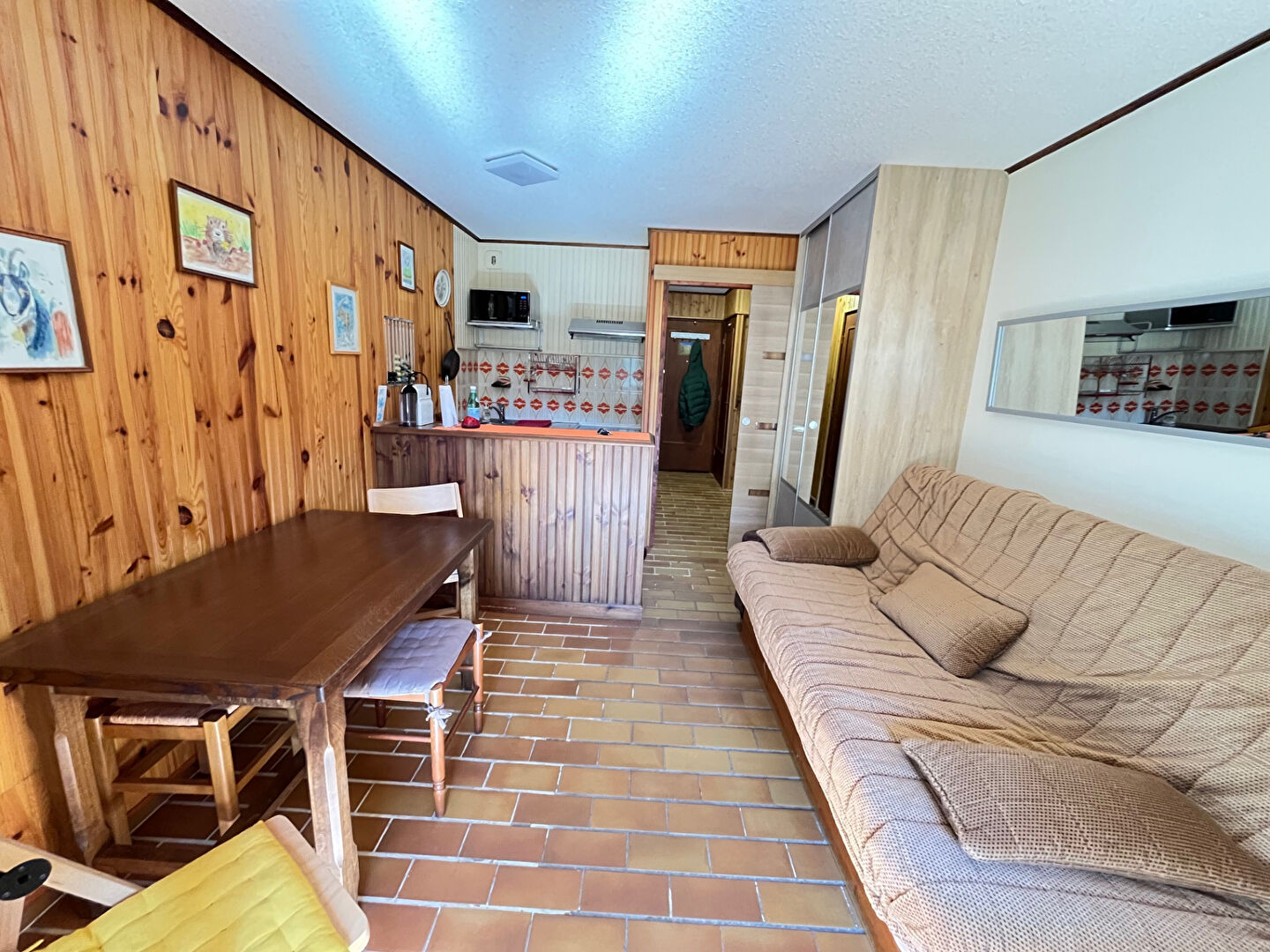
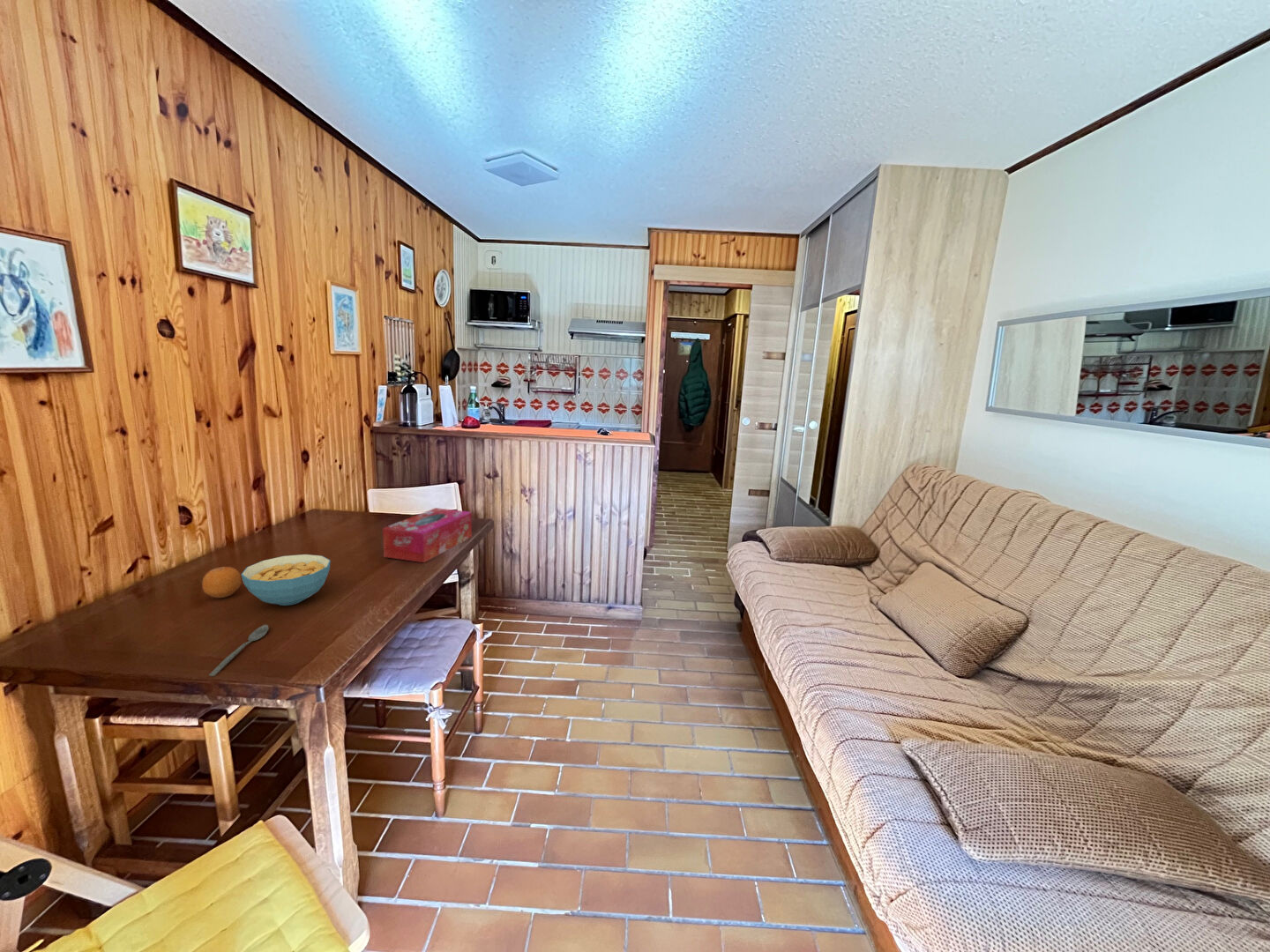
+ fruit [201,566,243,599]
+ tissue box [382,507,473,563]
+ spoon [208,624,270,677]
+ cereal bowl [241,554,332,606]
